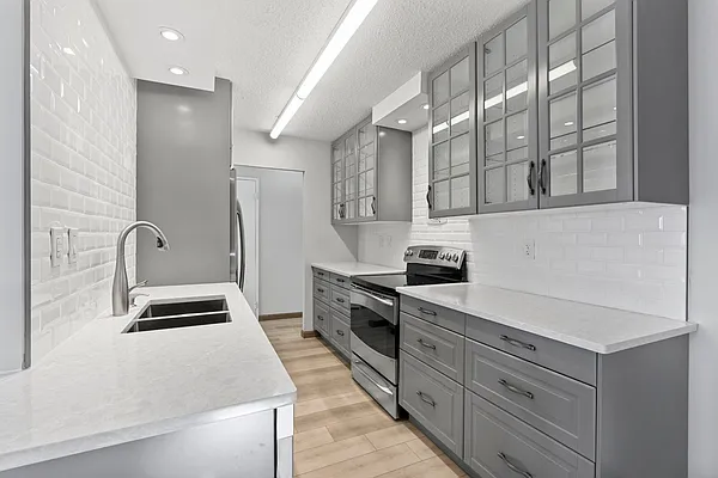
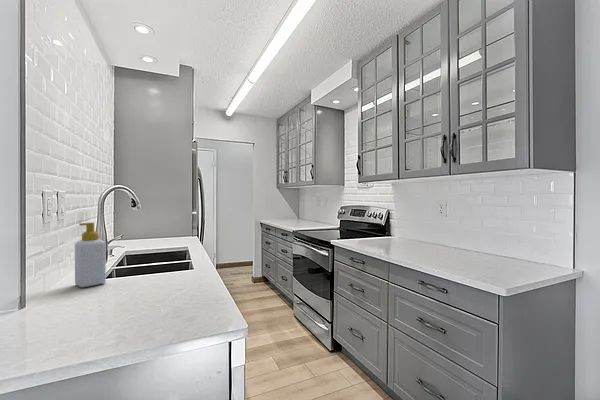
+ soap bottle [74,222,107,288]
